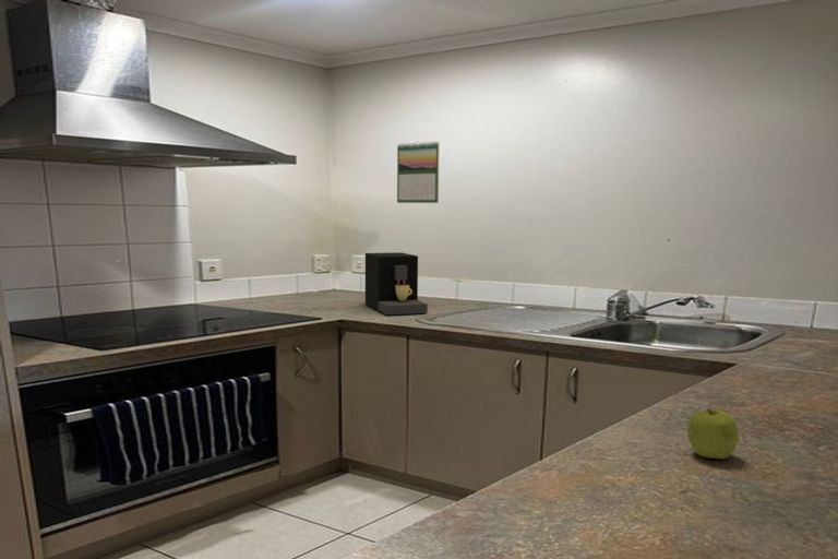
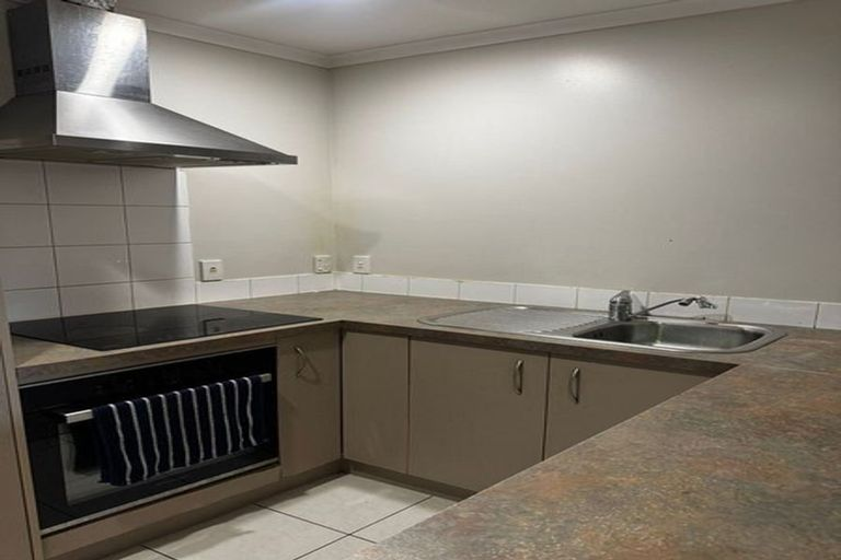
- calendar [396,141,440,204]
- fruit [686,408,740,460]
- coffee maker [364,251,429,316]
